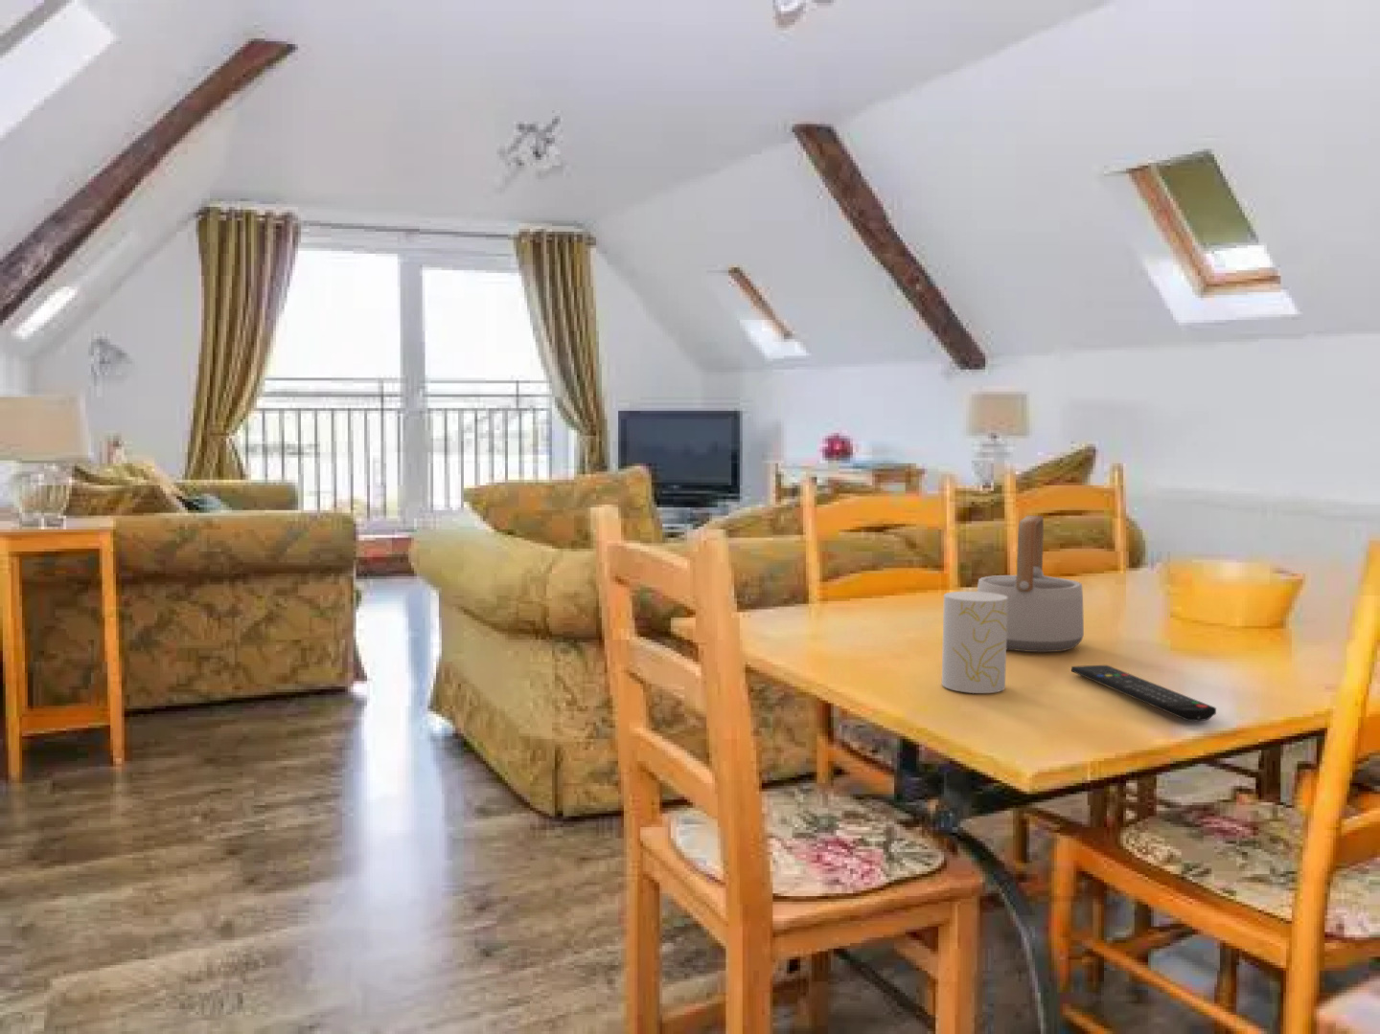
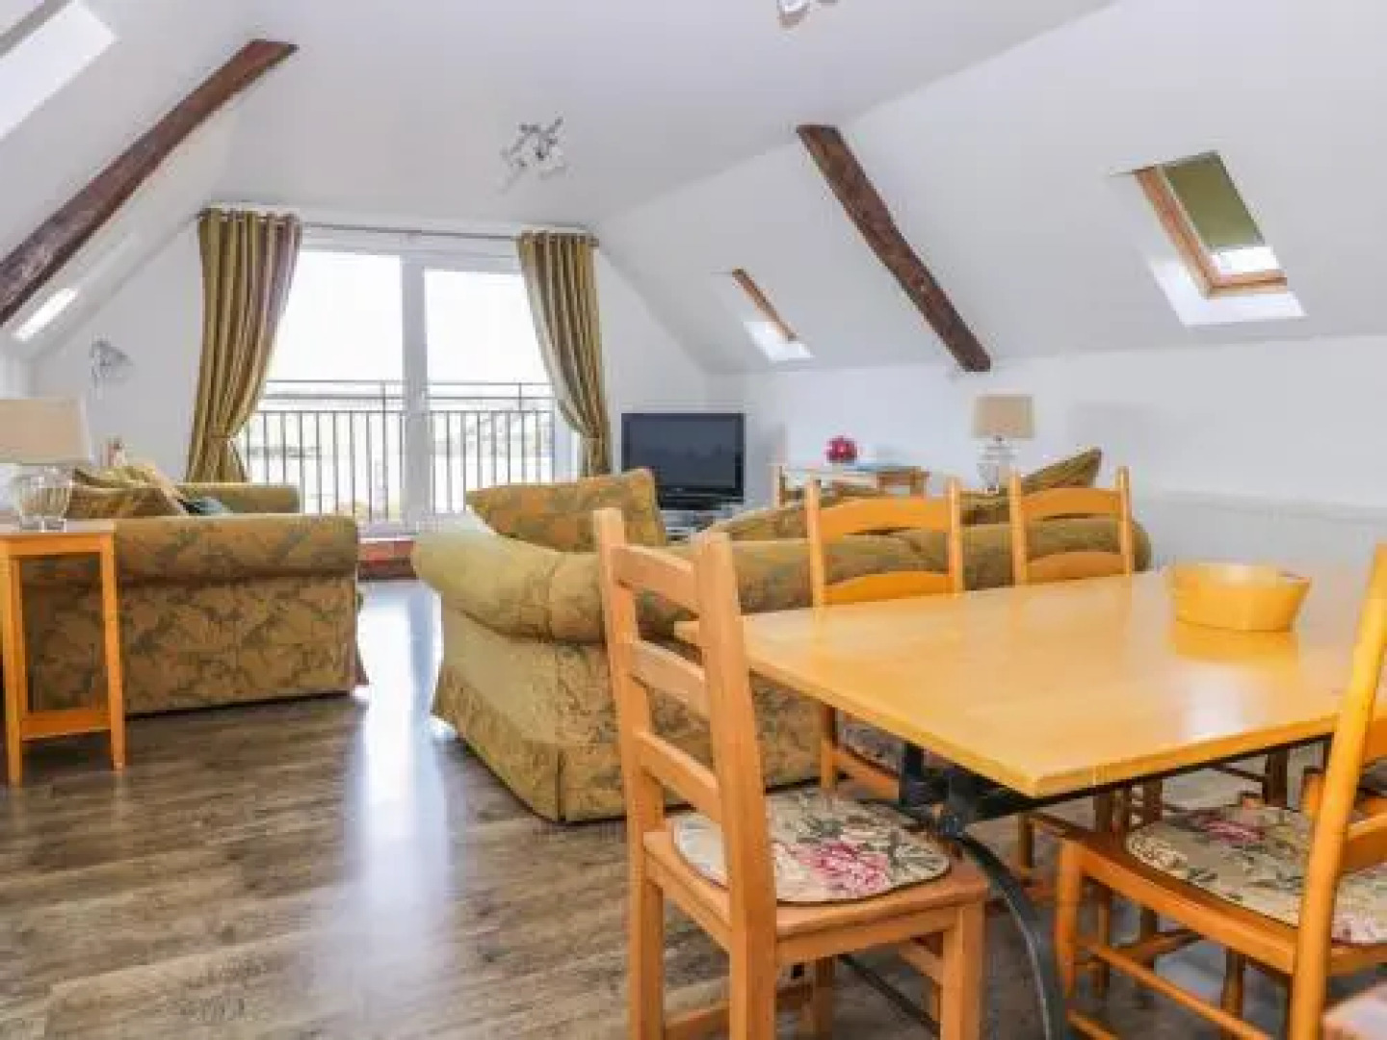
- teapot [977,515,1084,653]
- cup [941,591,1007,694]
- remote control [1070,665,1217,723]
